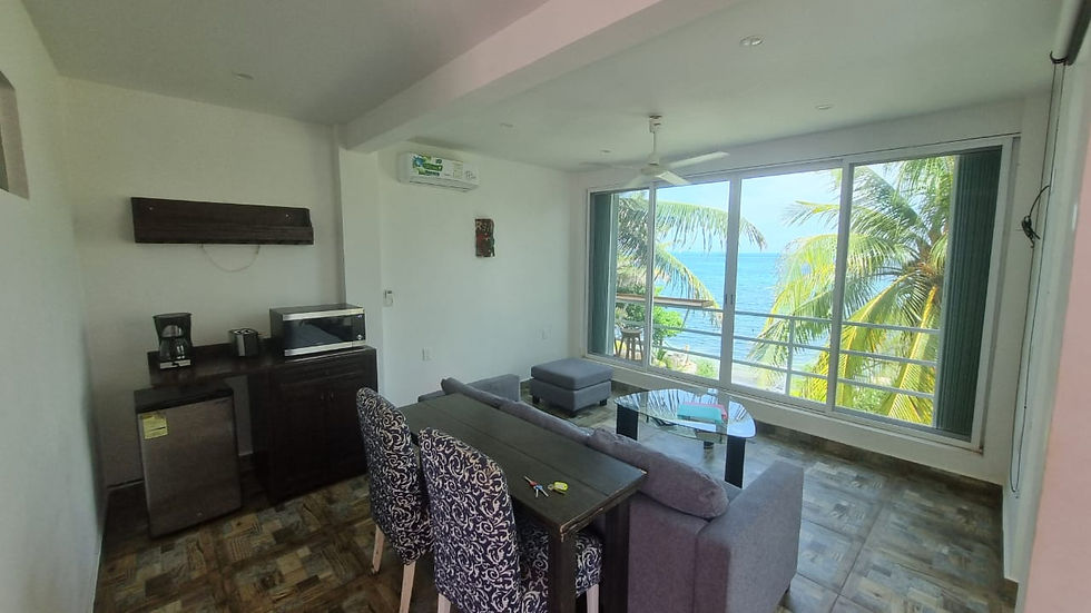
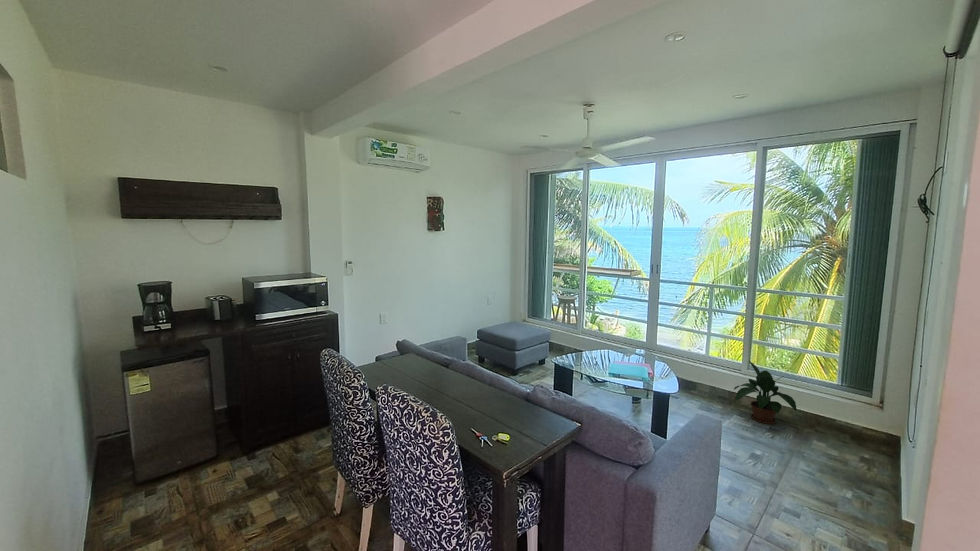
+ potted plant [733,360,798,425]
